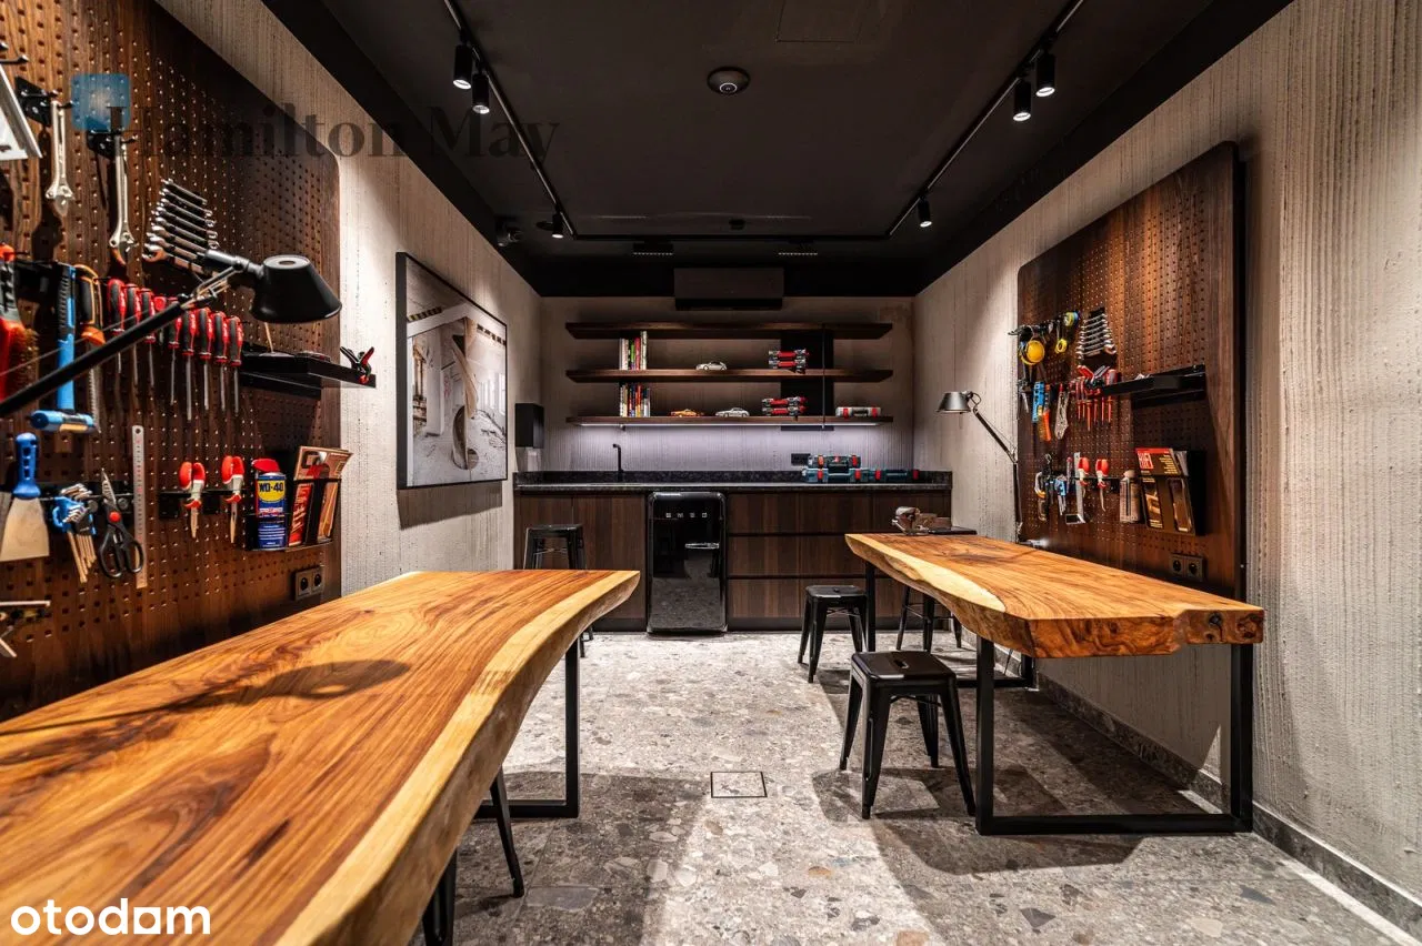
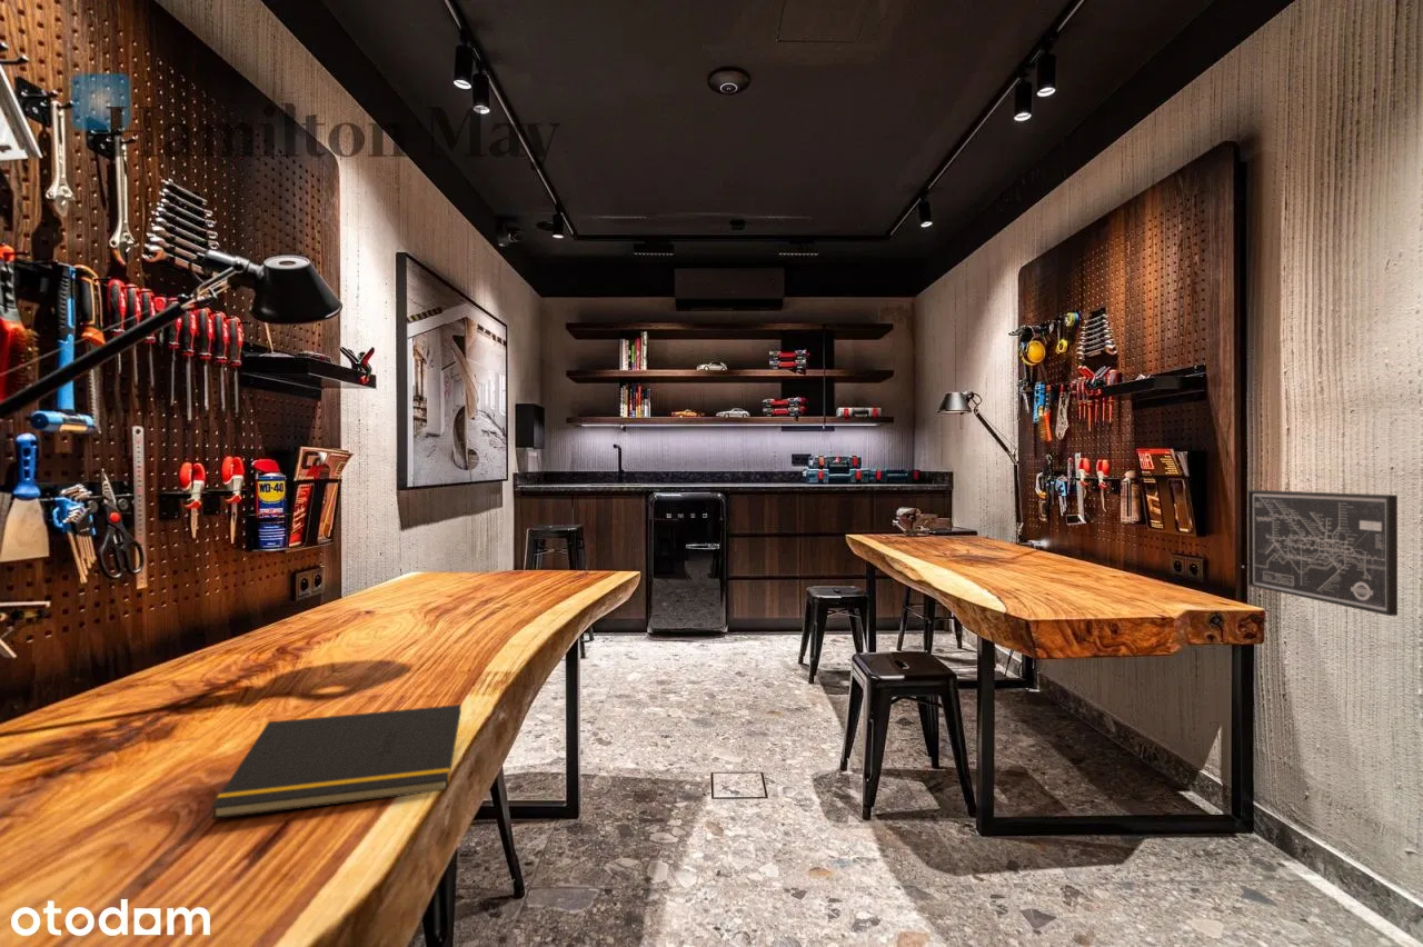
+ wall art [1247,489,1399,617]
+ notepad [210,704,462,820]
